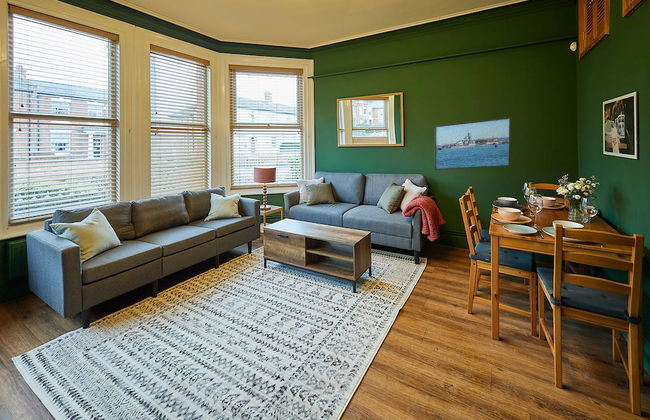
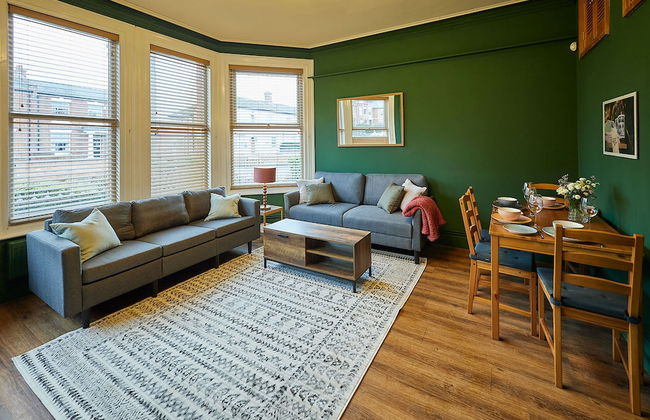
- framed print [434,117,512,171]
